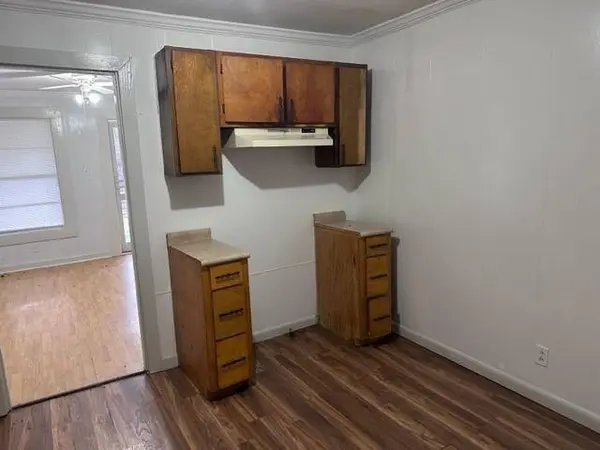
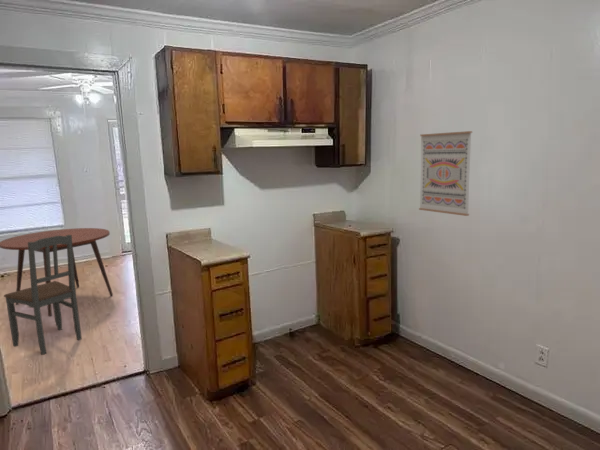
+ dining table [0,227,114,317]
+ dining chair [3,235,83,356]
+ wall art [418,130,473,217]
